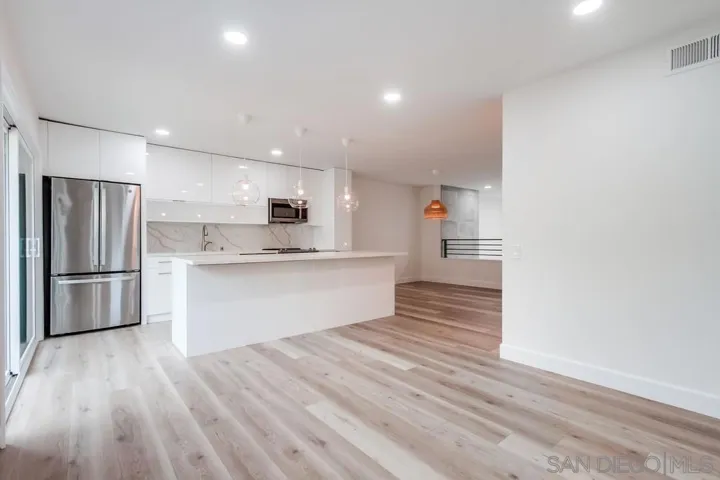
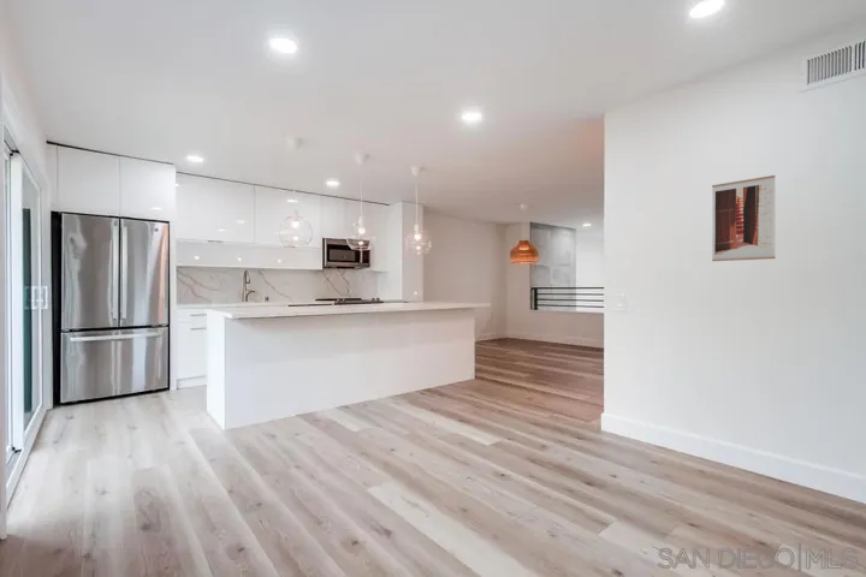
+ wall art [711,174,777,262]
